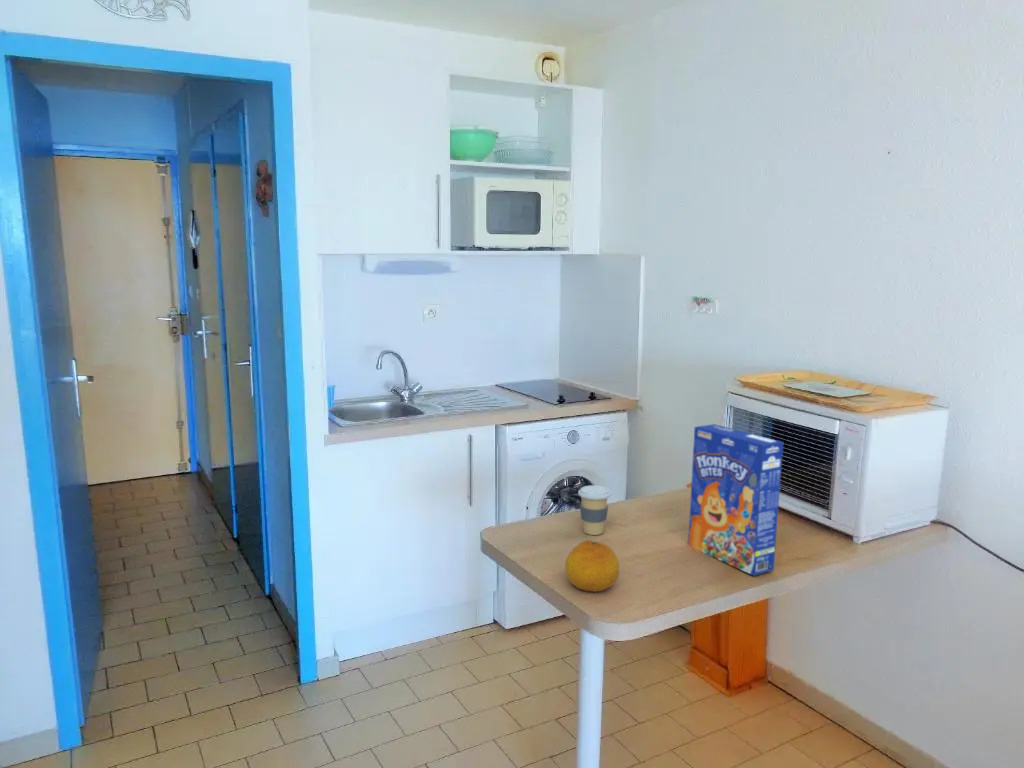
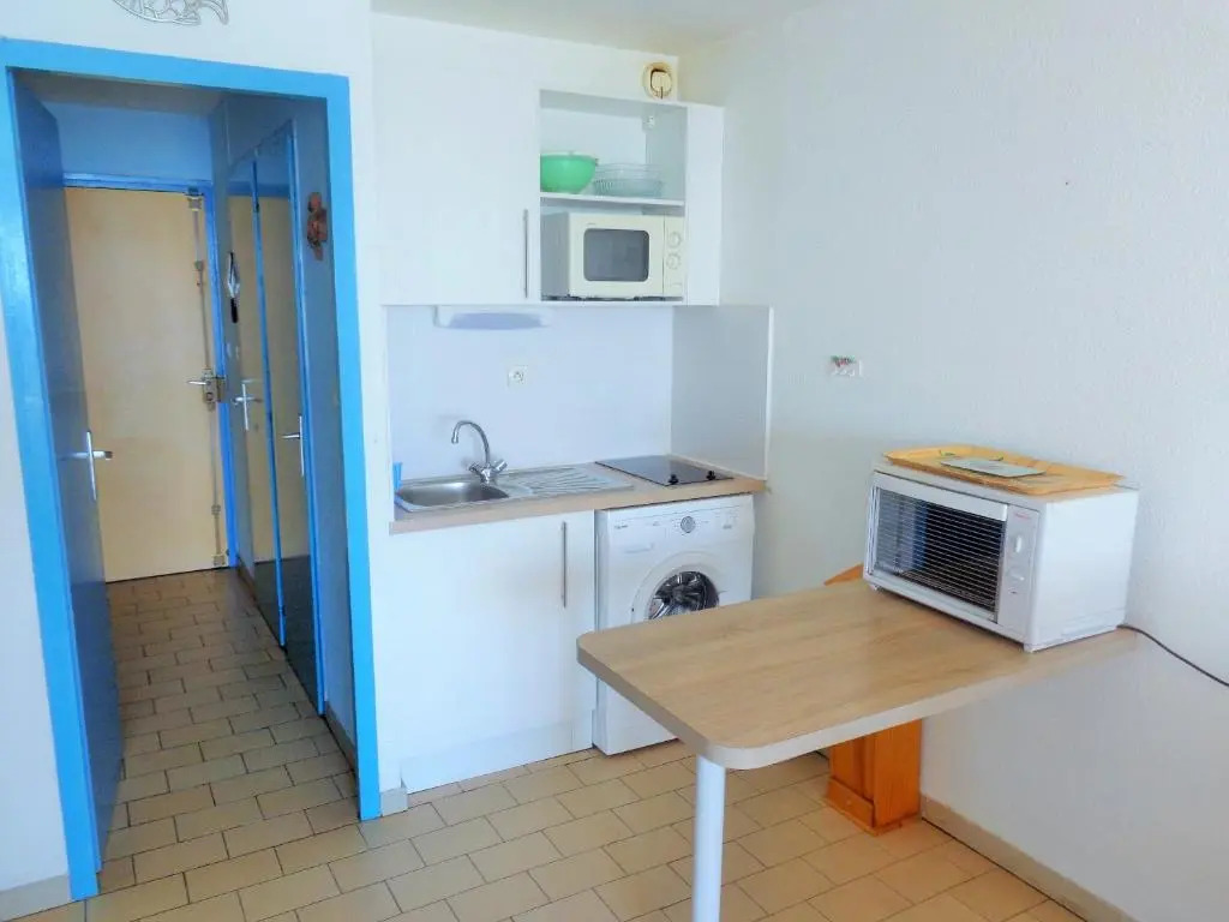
- fruit [564,539,621,593]
- cereal box [687,423,784,577]
- coffee cup [577,485,612,536]
